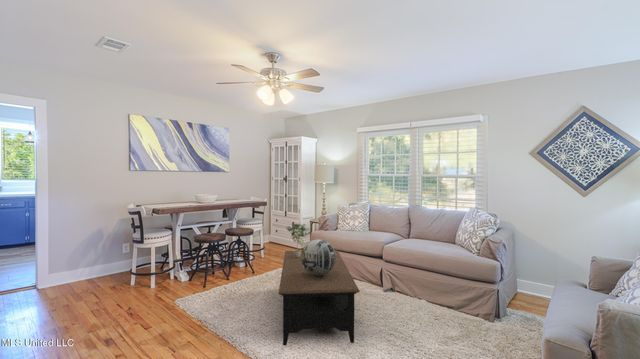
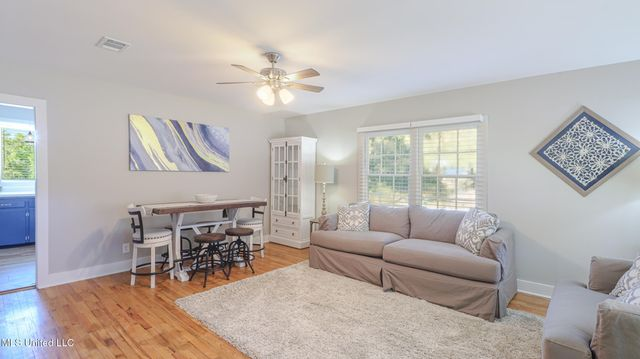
- potted plant [286,222,312,257]
- coffee table [278,249,361,346]
- decorative sphere [301,238,336,276]
